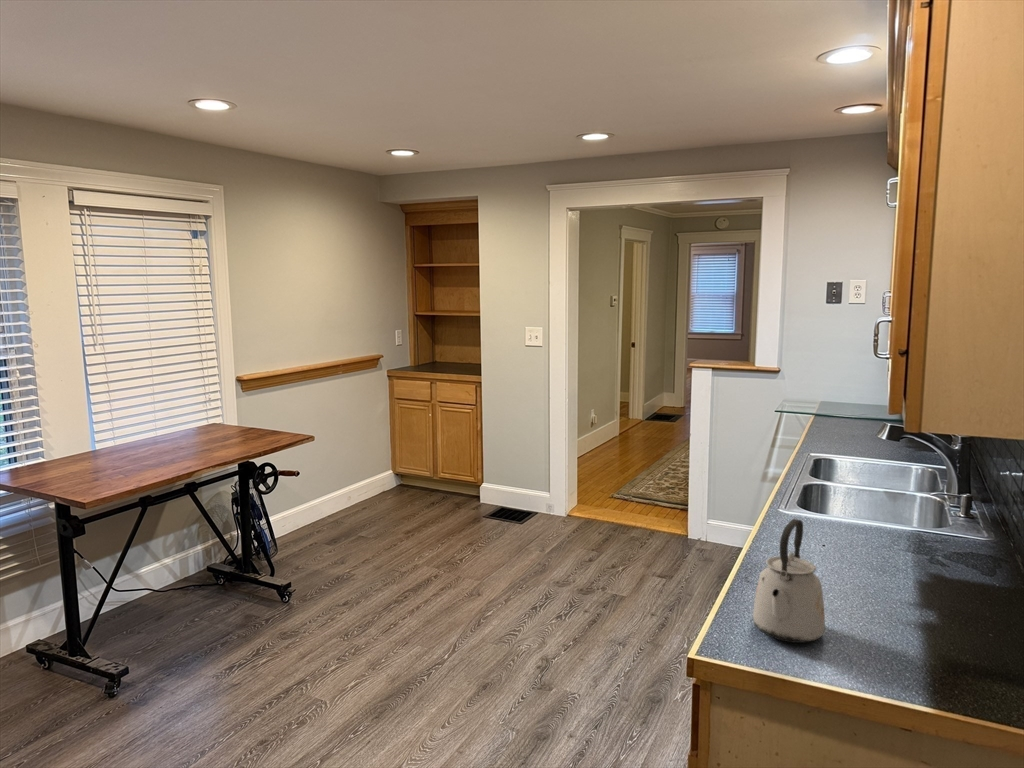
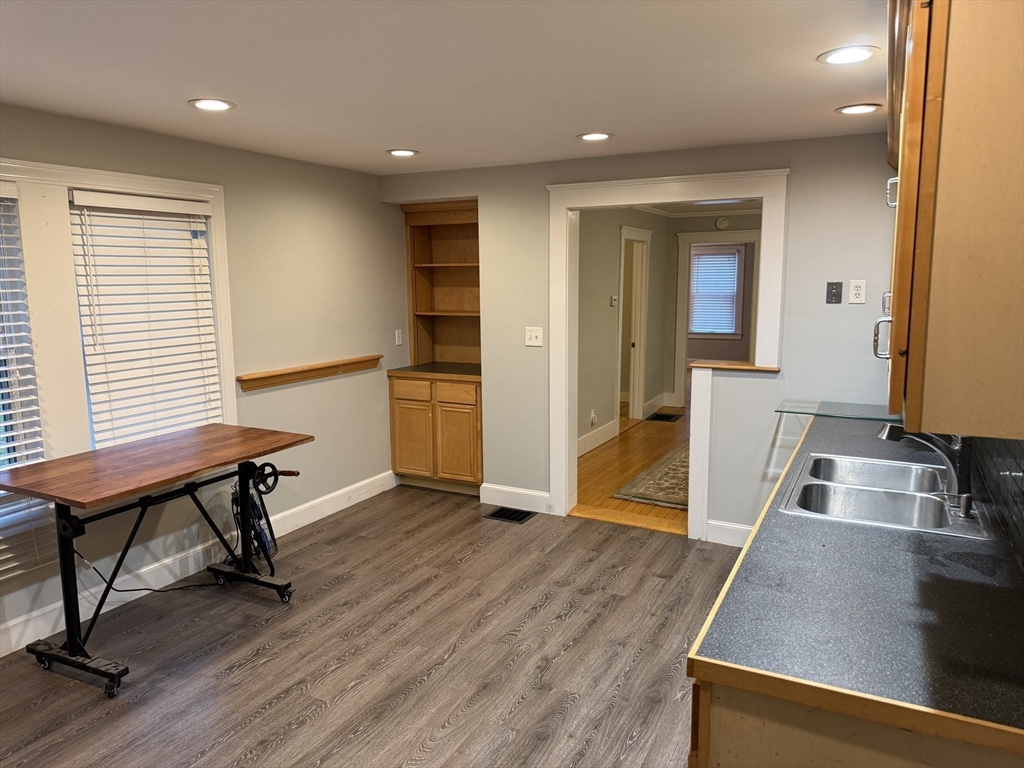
- kettle [752,518,826,644]
